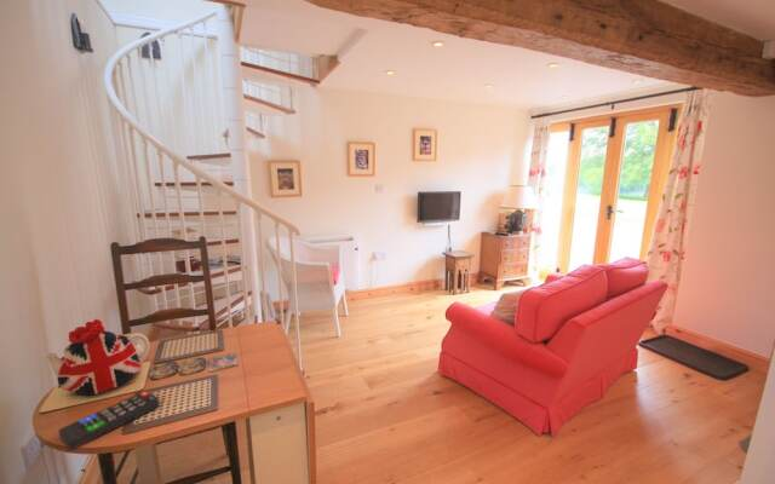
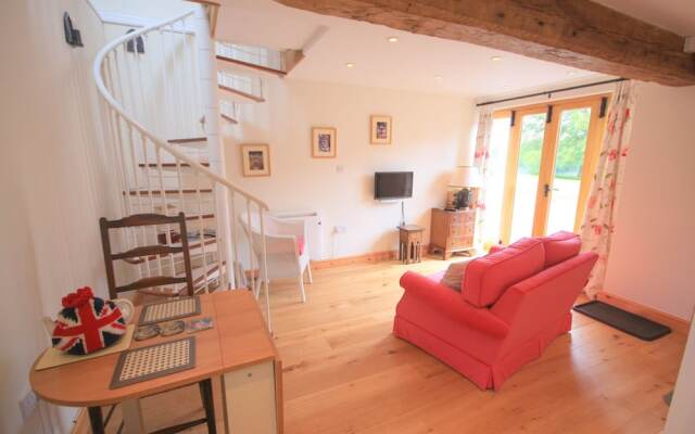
- remote control [57,390,161,450]
